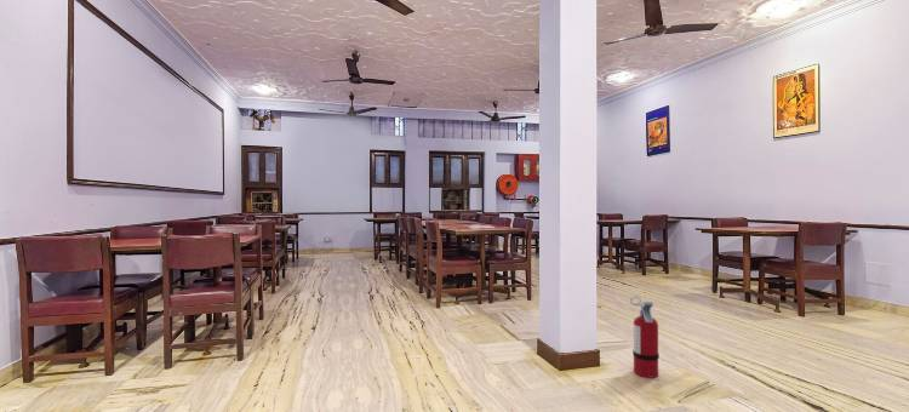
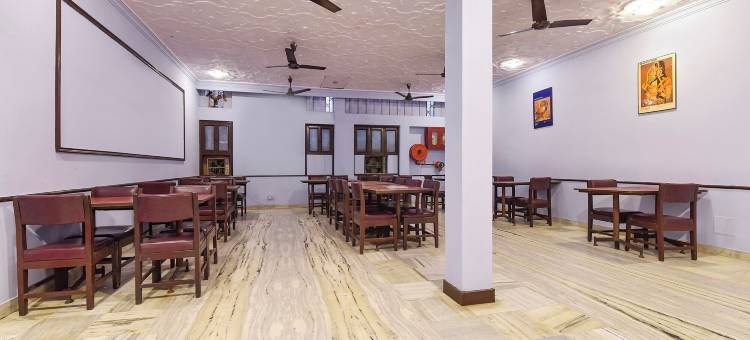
- fire extinguisher [629,296,661,379]
